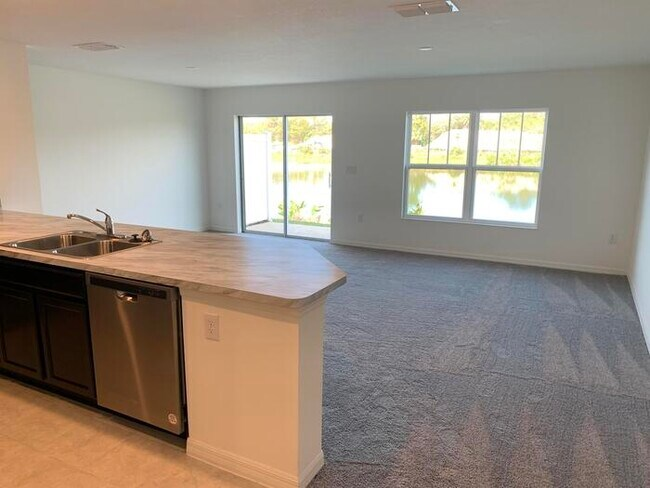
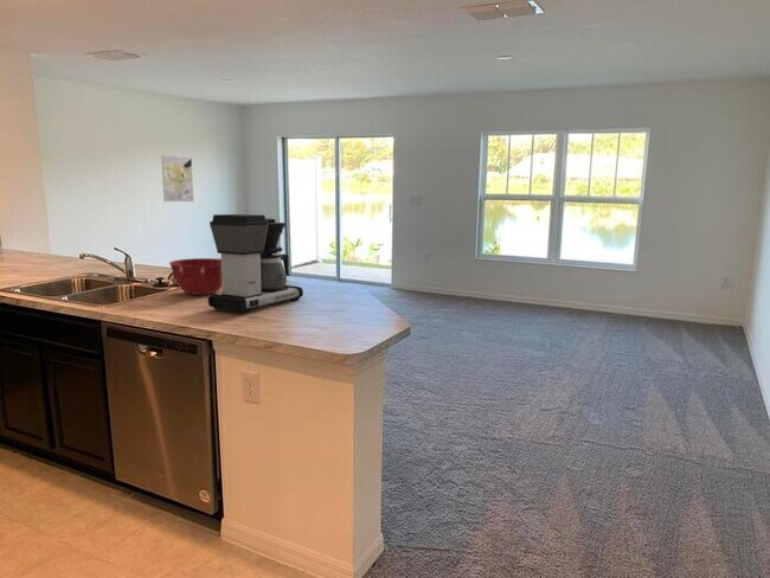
+ mixing bowl [168,257,223,296]
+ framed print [160,154,194,203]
+ coffee maker [207,213,304,314]
